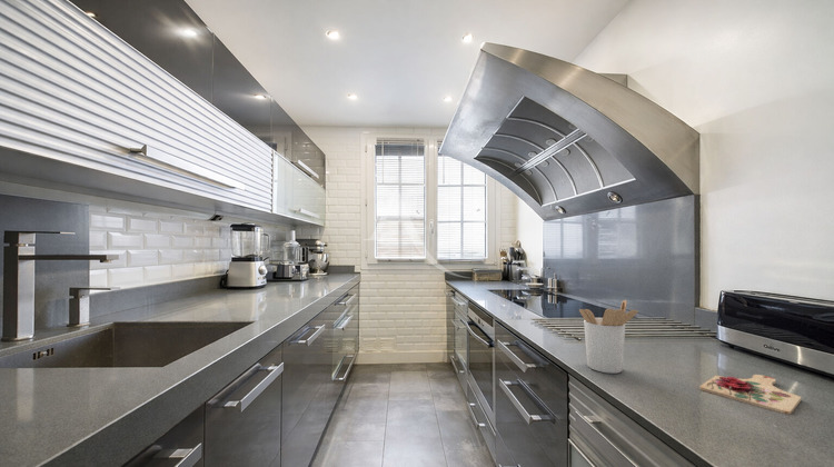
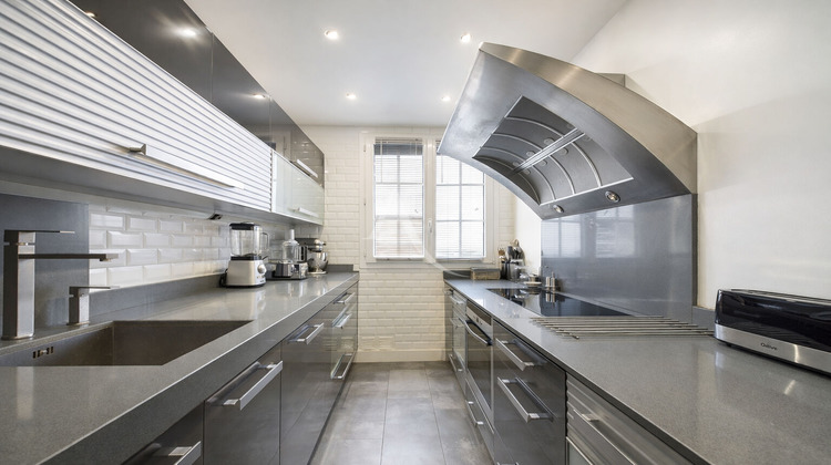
- utensil holder [578,299,639,375]
- cutting board [698,374,802,415]
